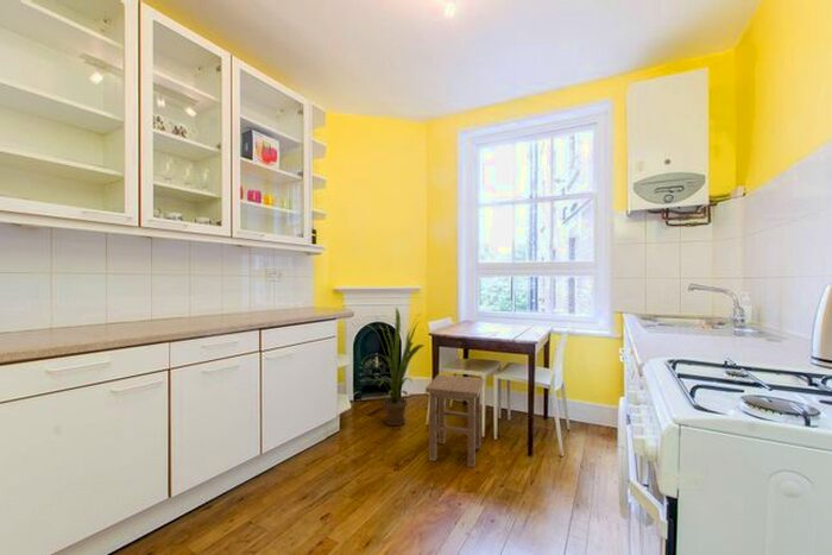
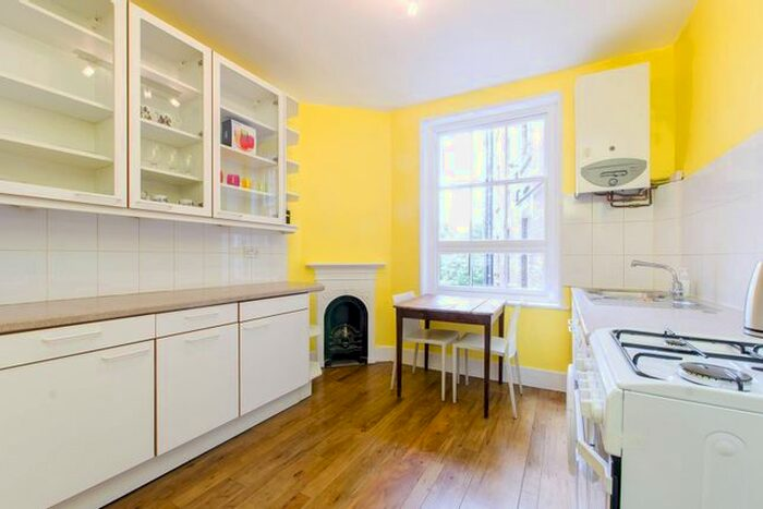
- house plant [364,307,426,427]
- stool [424,373,485,468]
